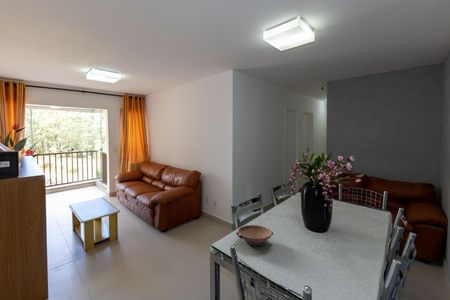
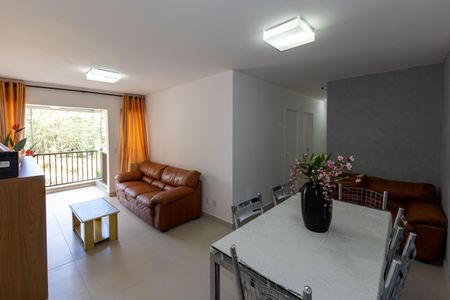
- bowl [235,224,274,248]
